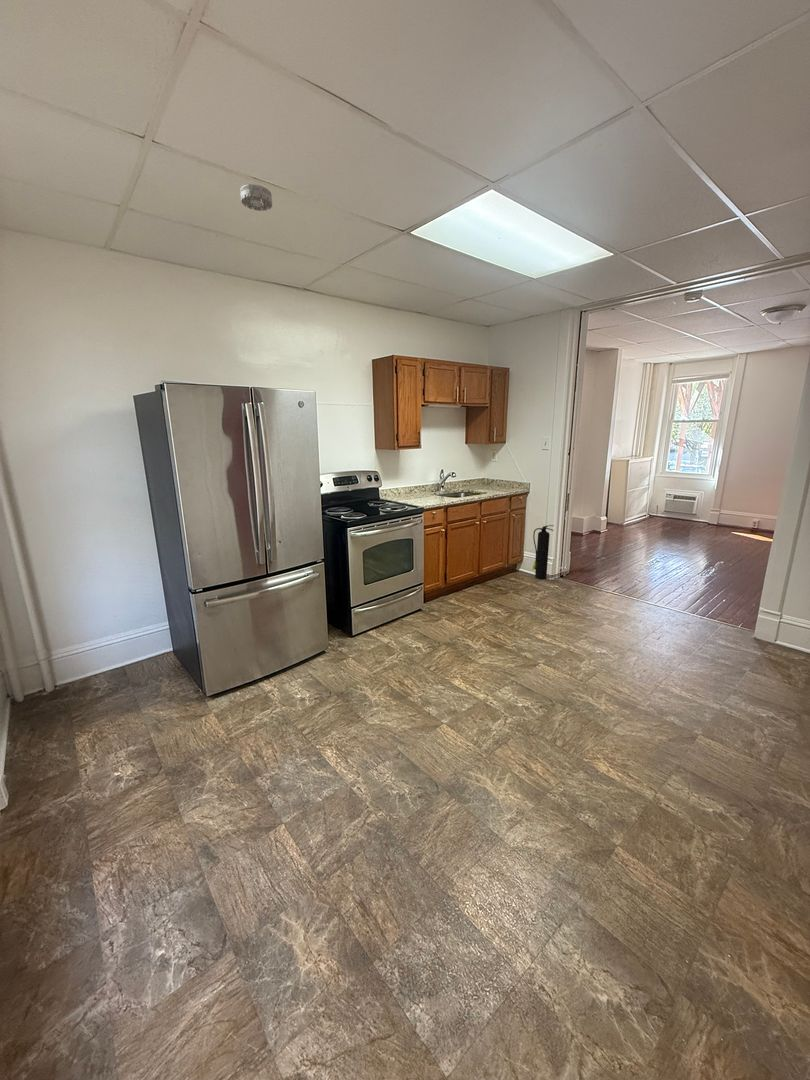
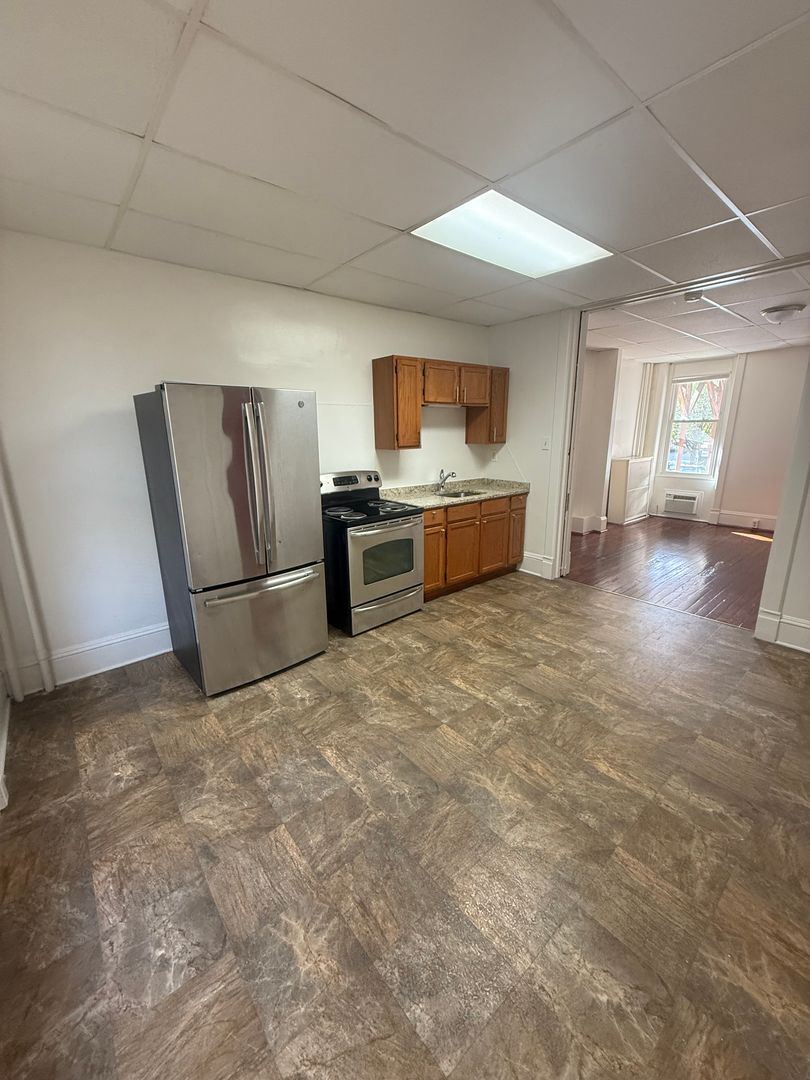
- fire extinguisher [531,524,555,580]
- smoke detector [239,183,273,212]
